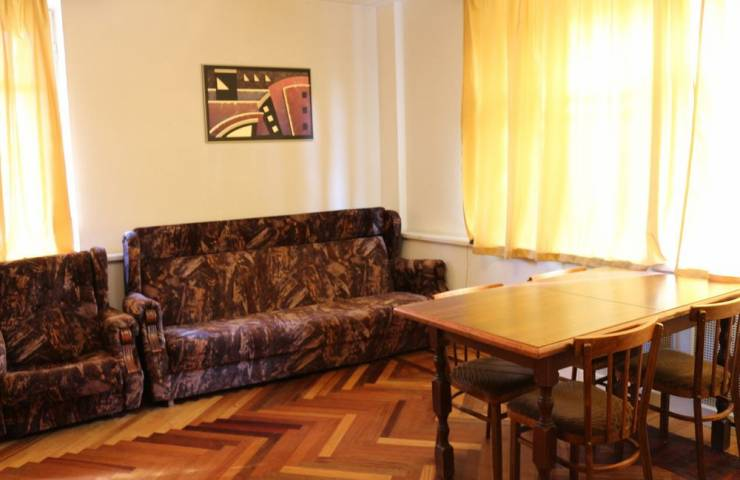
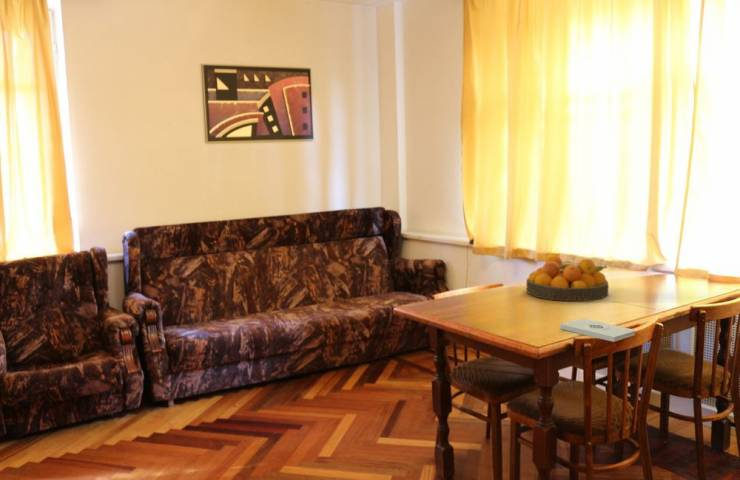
+ notepad [559,318,636,343]
+ fruit bowl [525,254,610,302]
